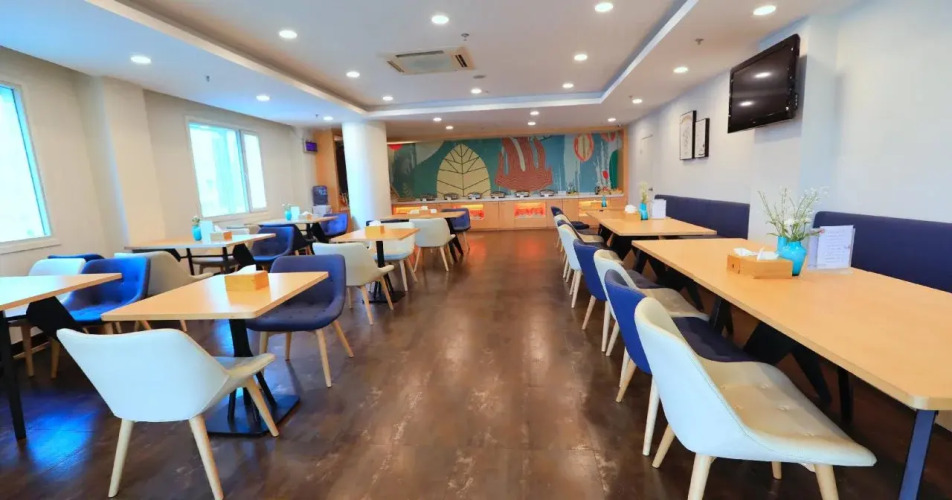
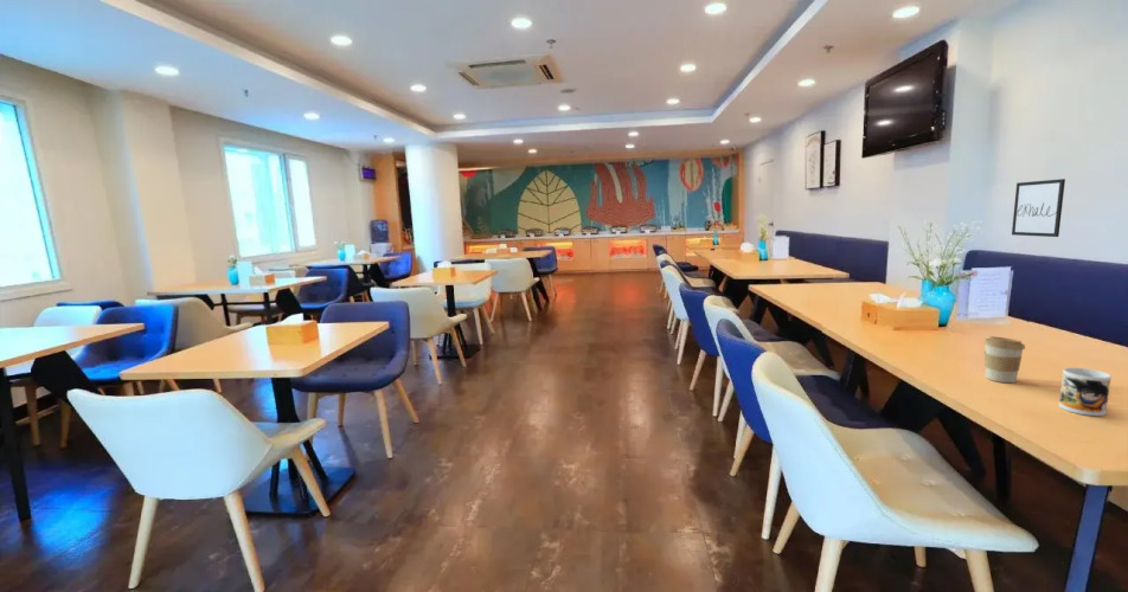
+ coffee cup [982,335,1026,384]
+ mug [1058,367,1113,417]
+ wall art [1011,178,1066,238]
